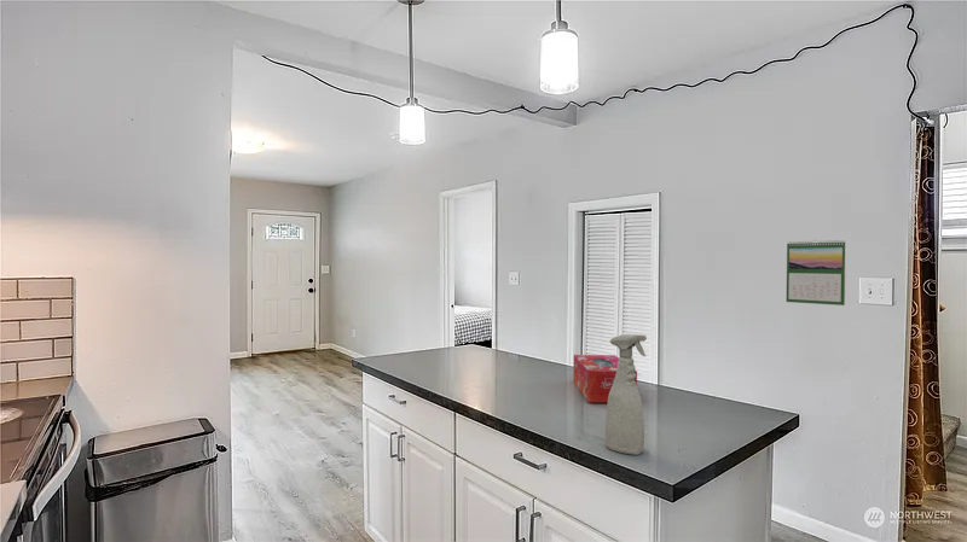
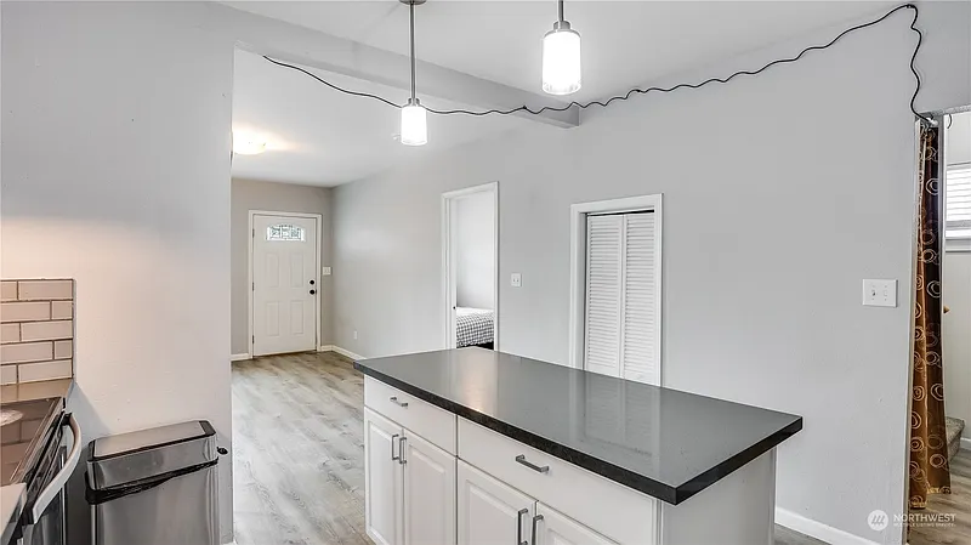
- calendar [786,239,847,307]
- tissue box [573,354,638,403]
- spray bottle [604,333,648,456]
